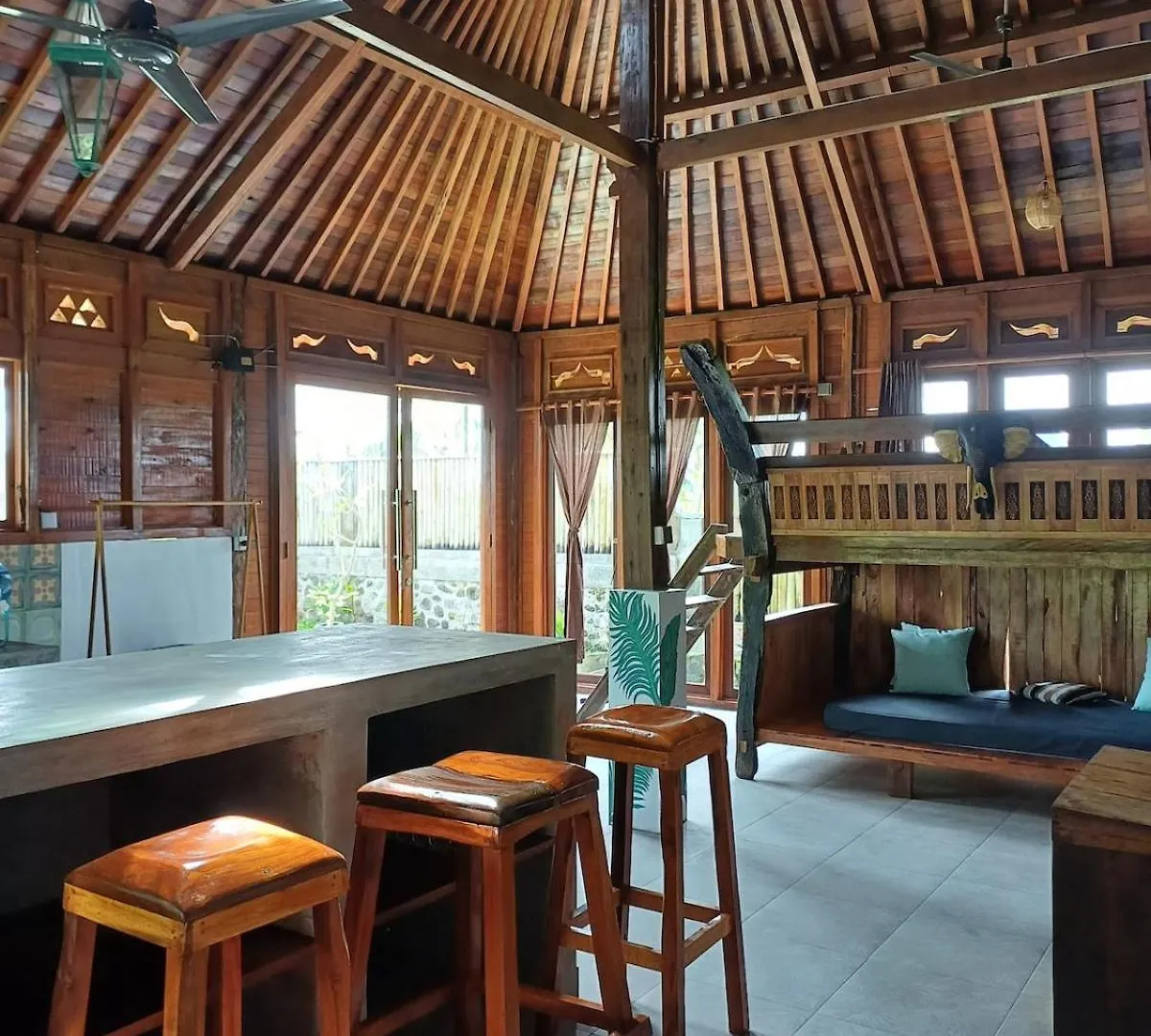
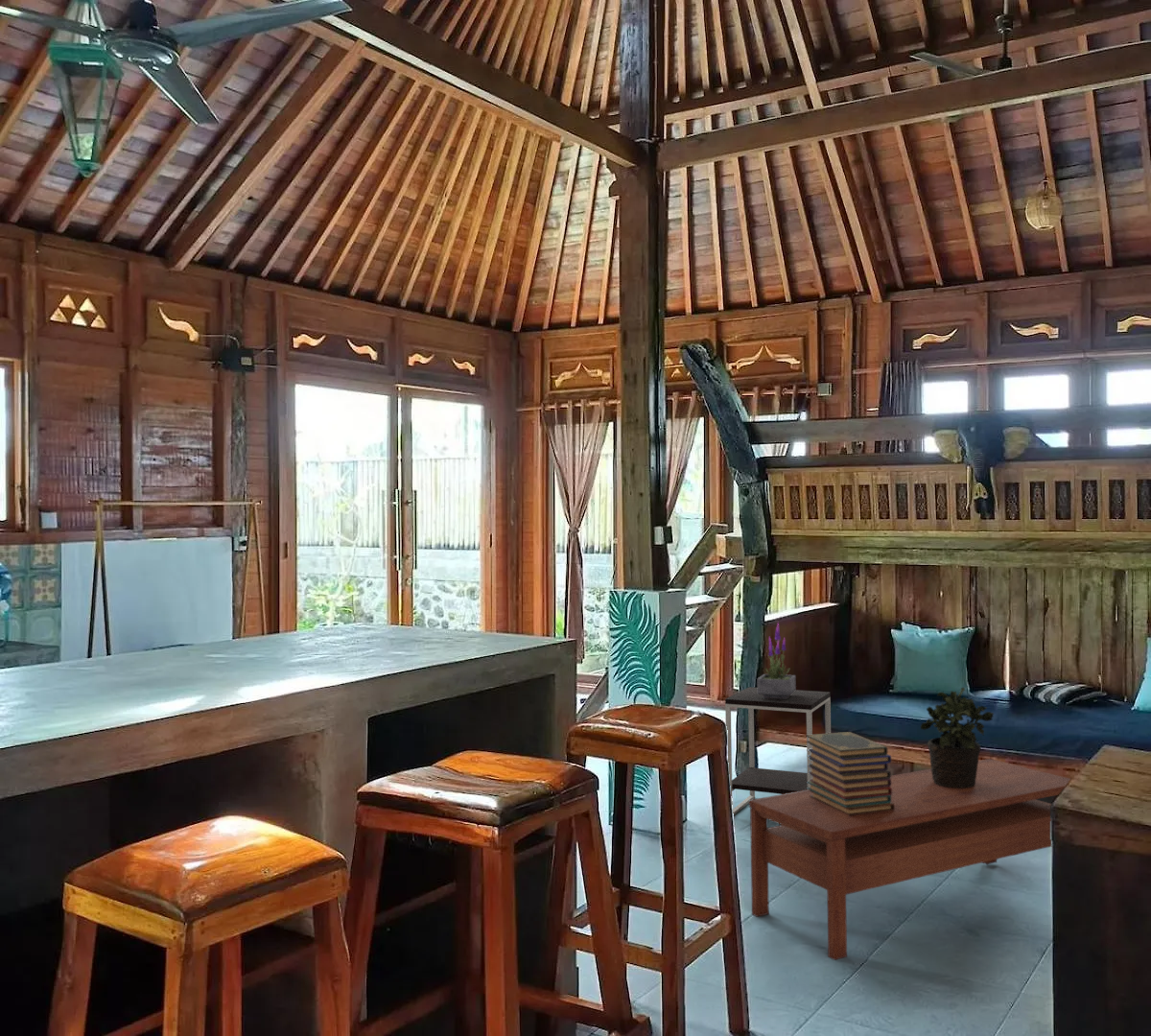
+ side table [724,686,832,815]
+ potted plant [757,622,797,698]
+ book stack [805,731,895,816]
+ potted plant [920,687,995,789]
+ coffee table [748,758,1071,961]
